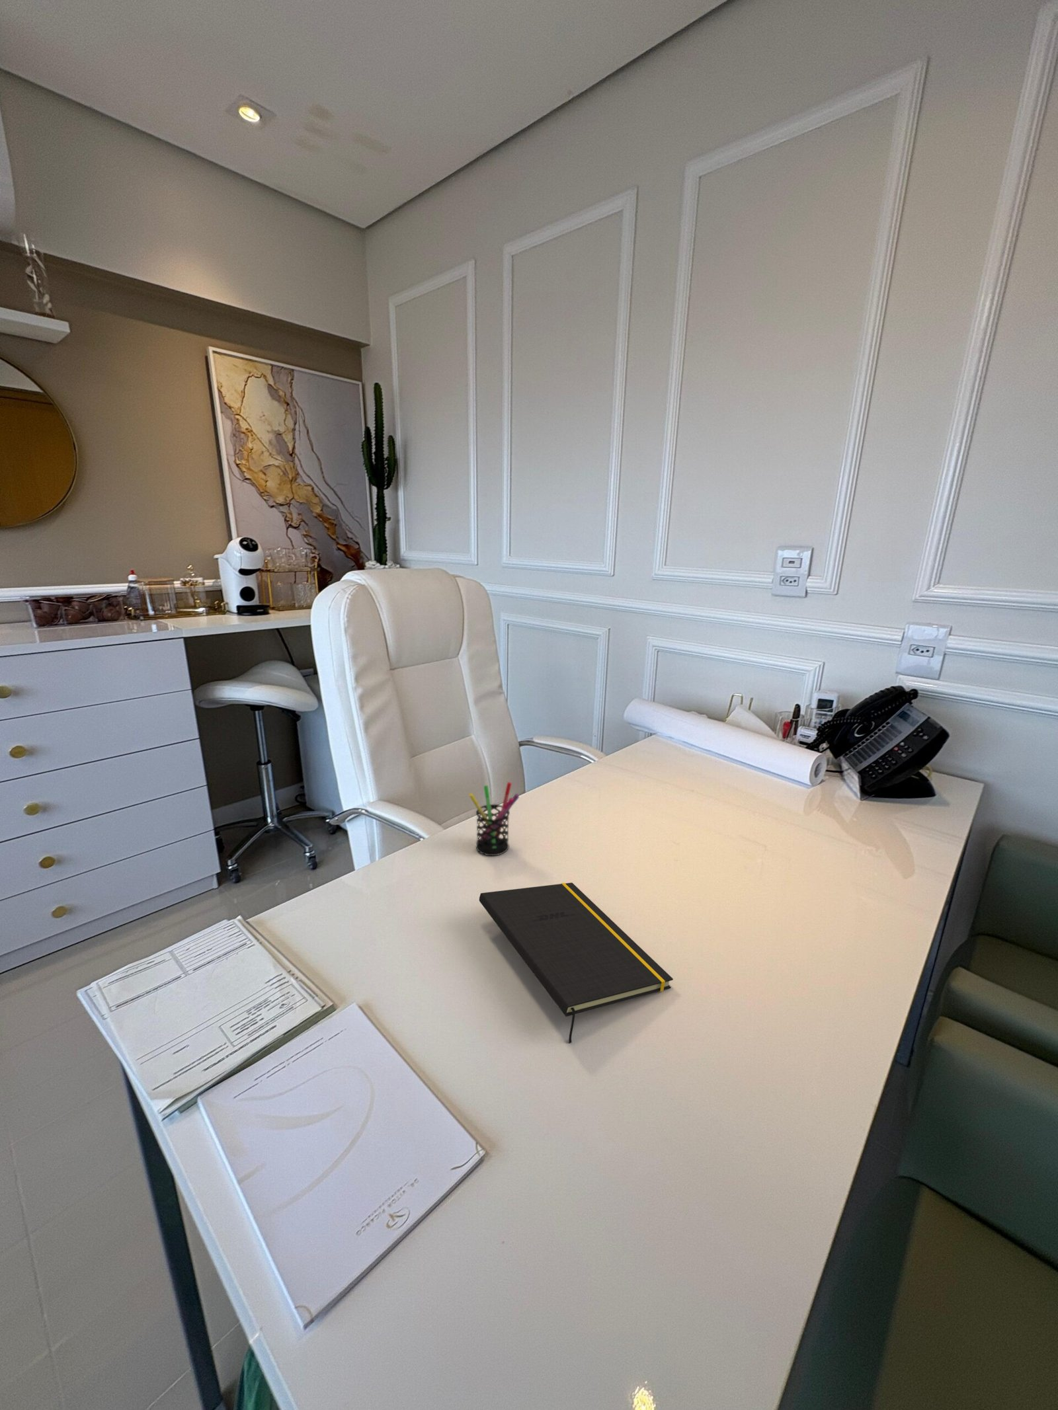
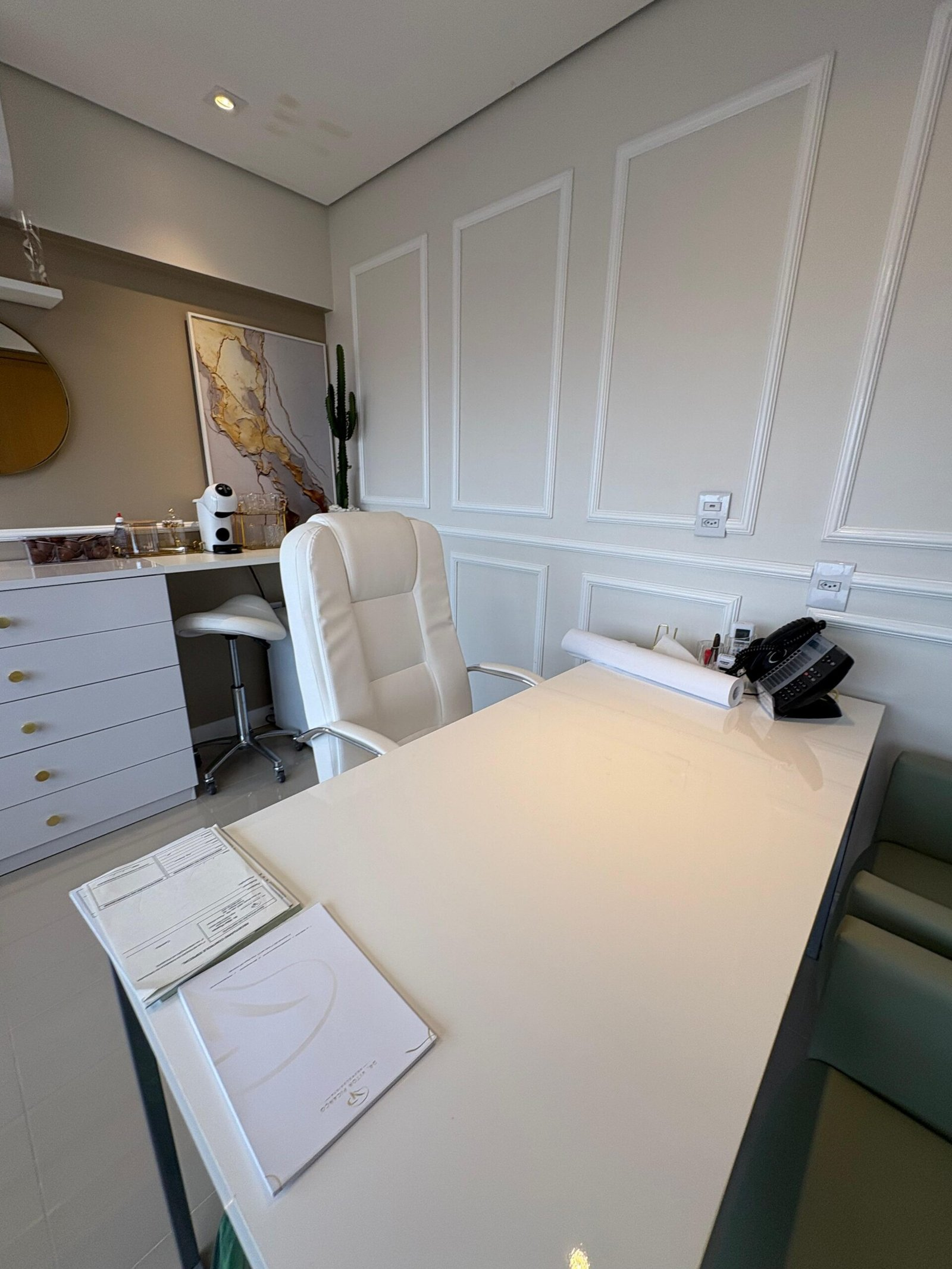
- notepad [479,882,673,1043]
- pen holder [468,781,520,856]
